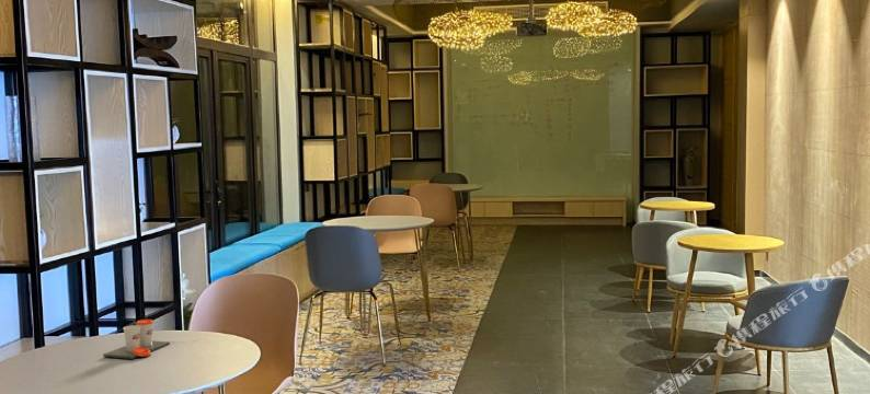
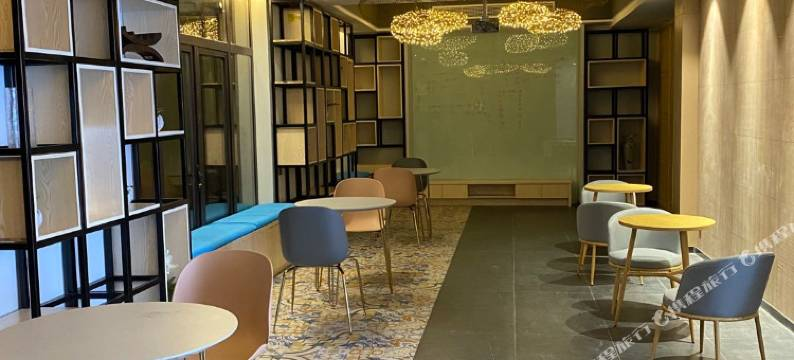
- cup [102,318,171,360]
